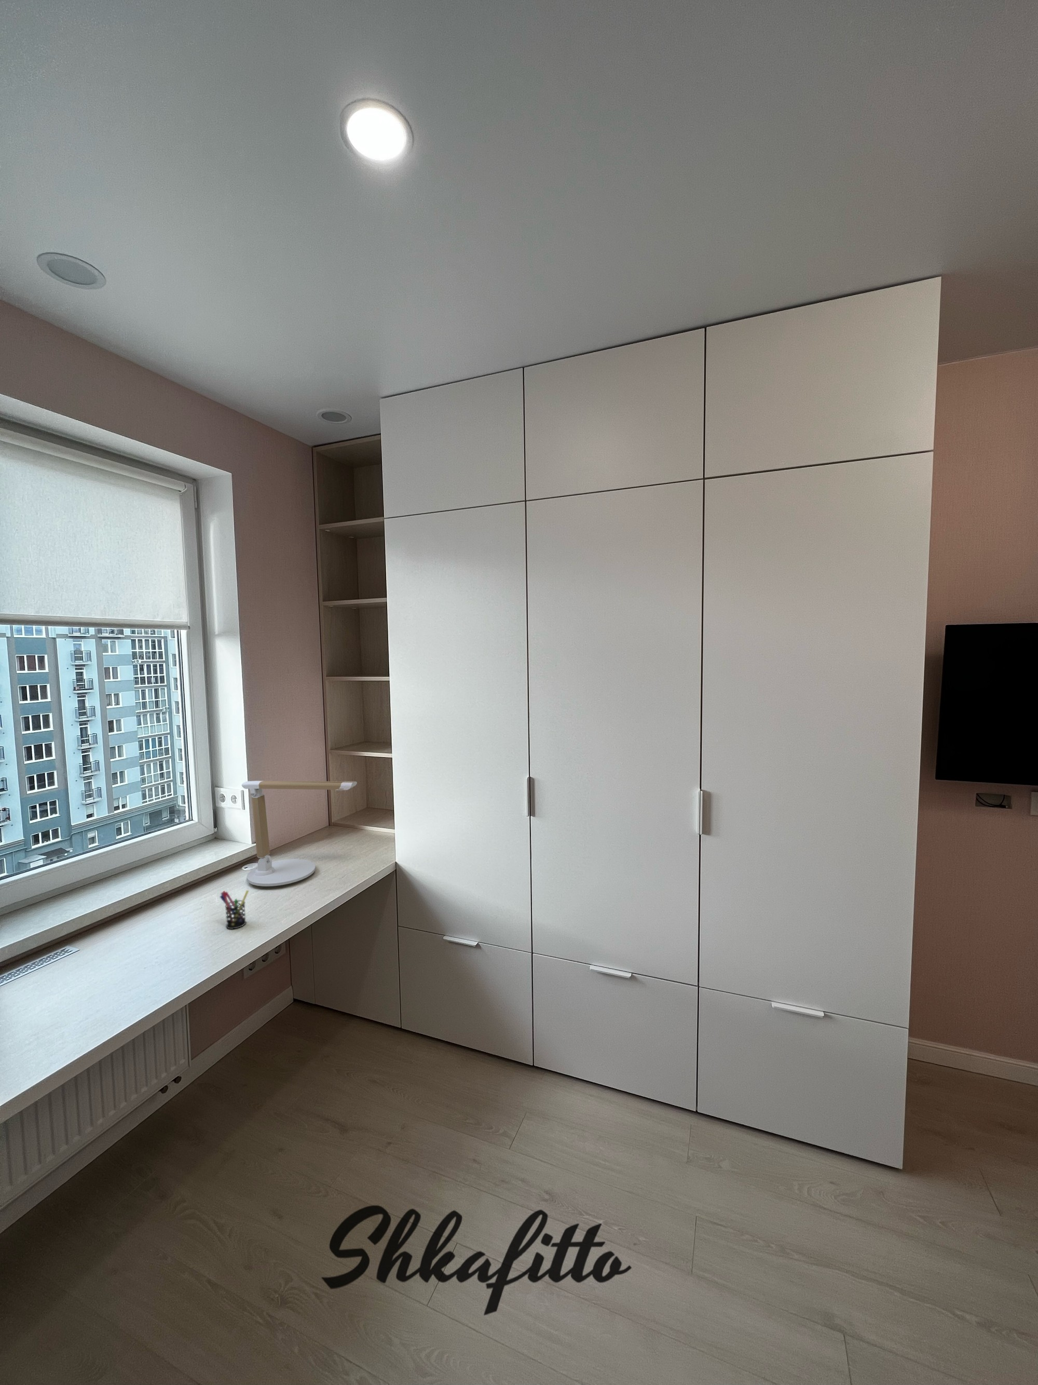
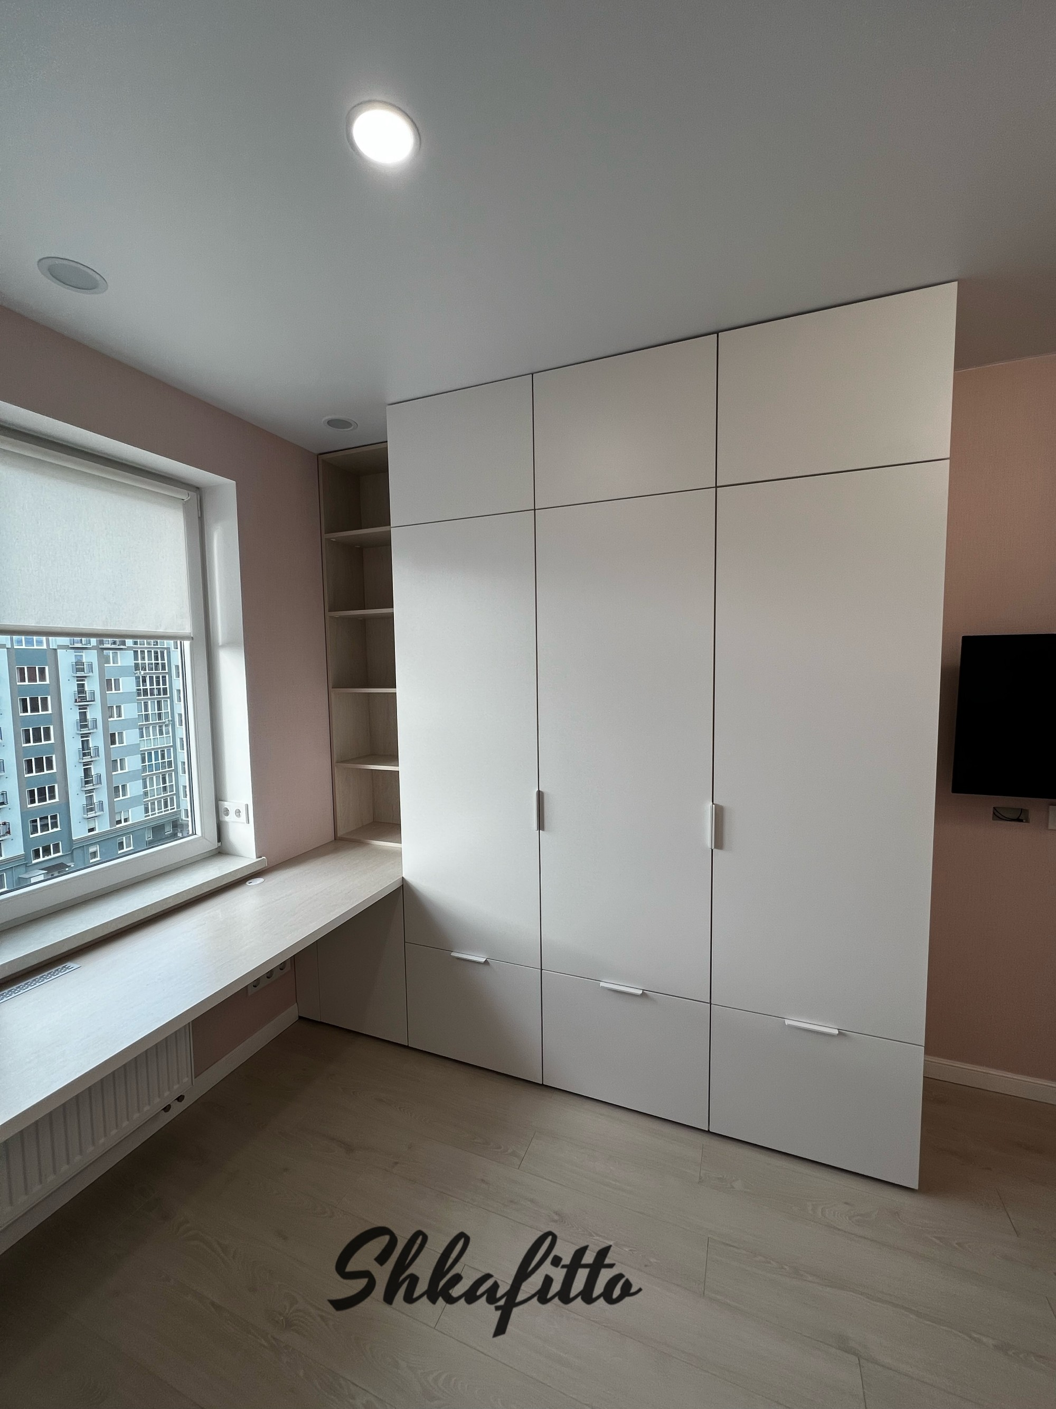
- pen holder [219,890,250,929]
- desk lamp [241,781,358,887]
